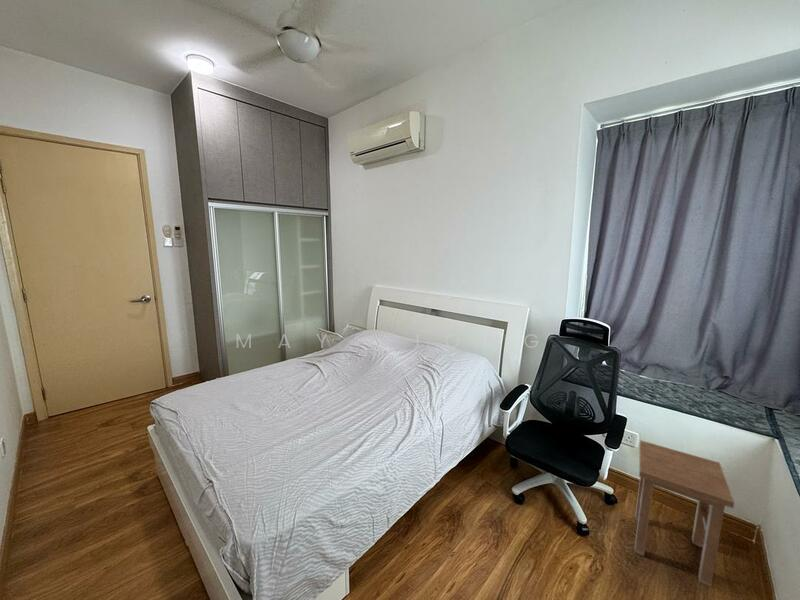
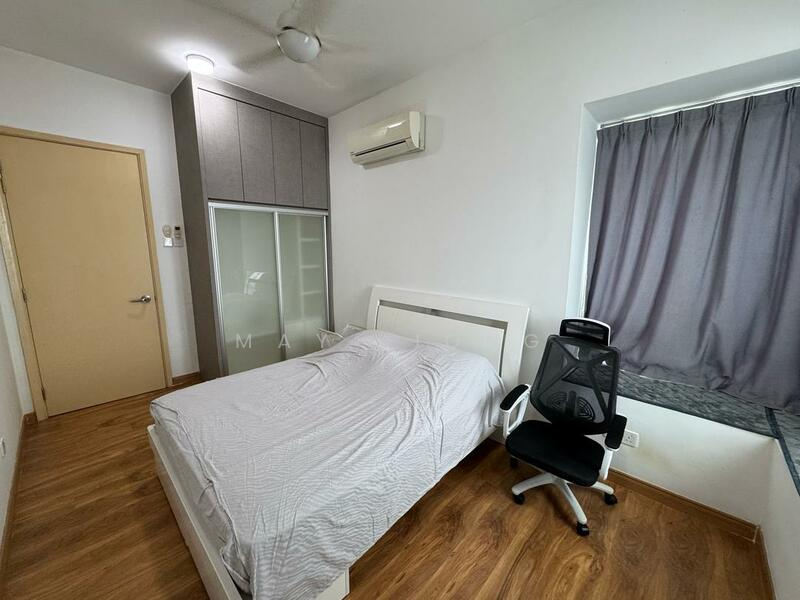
- stool [634,439,735,588]
